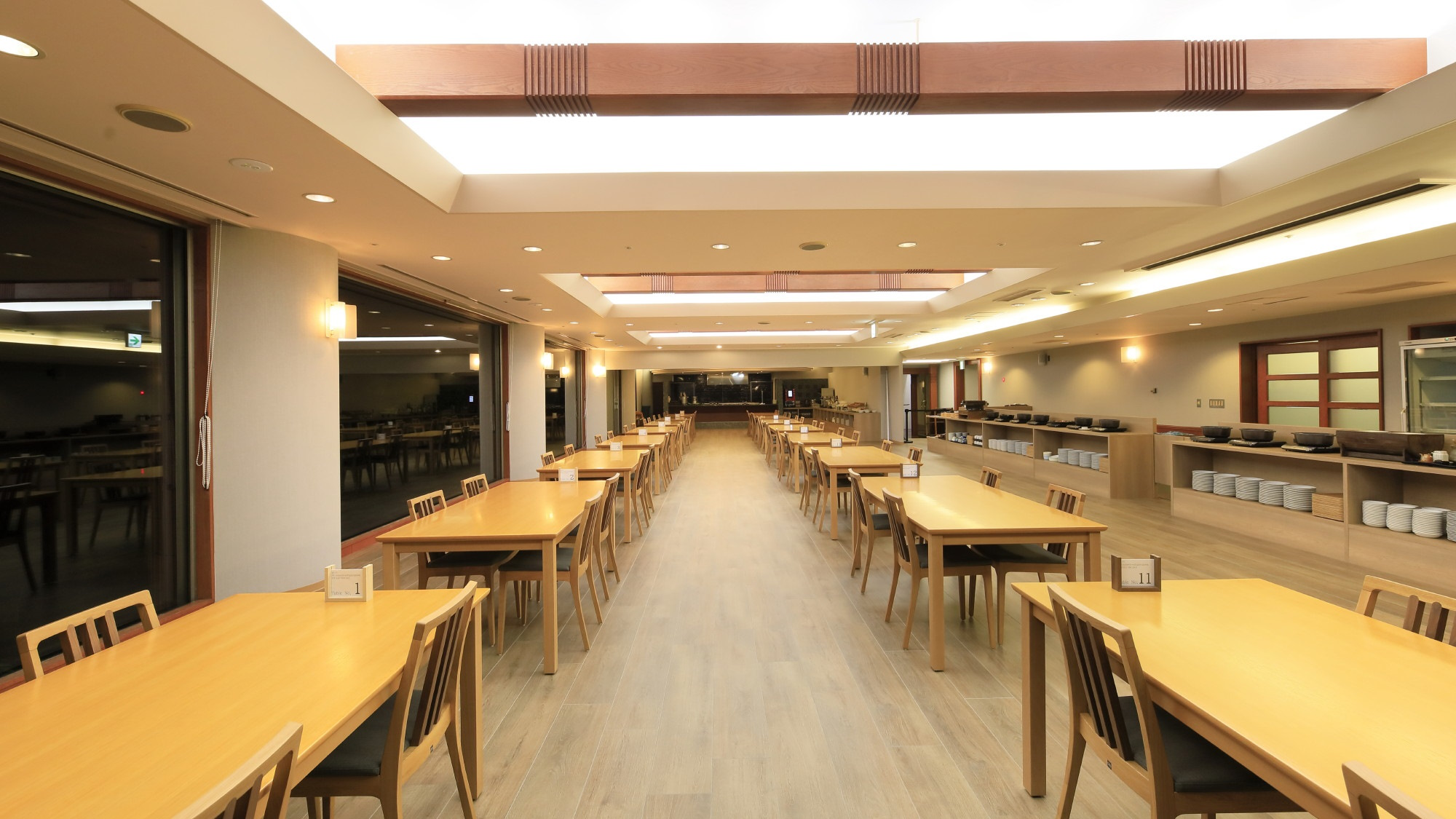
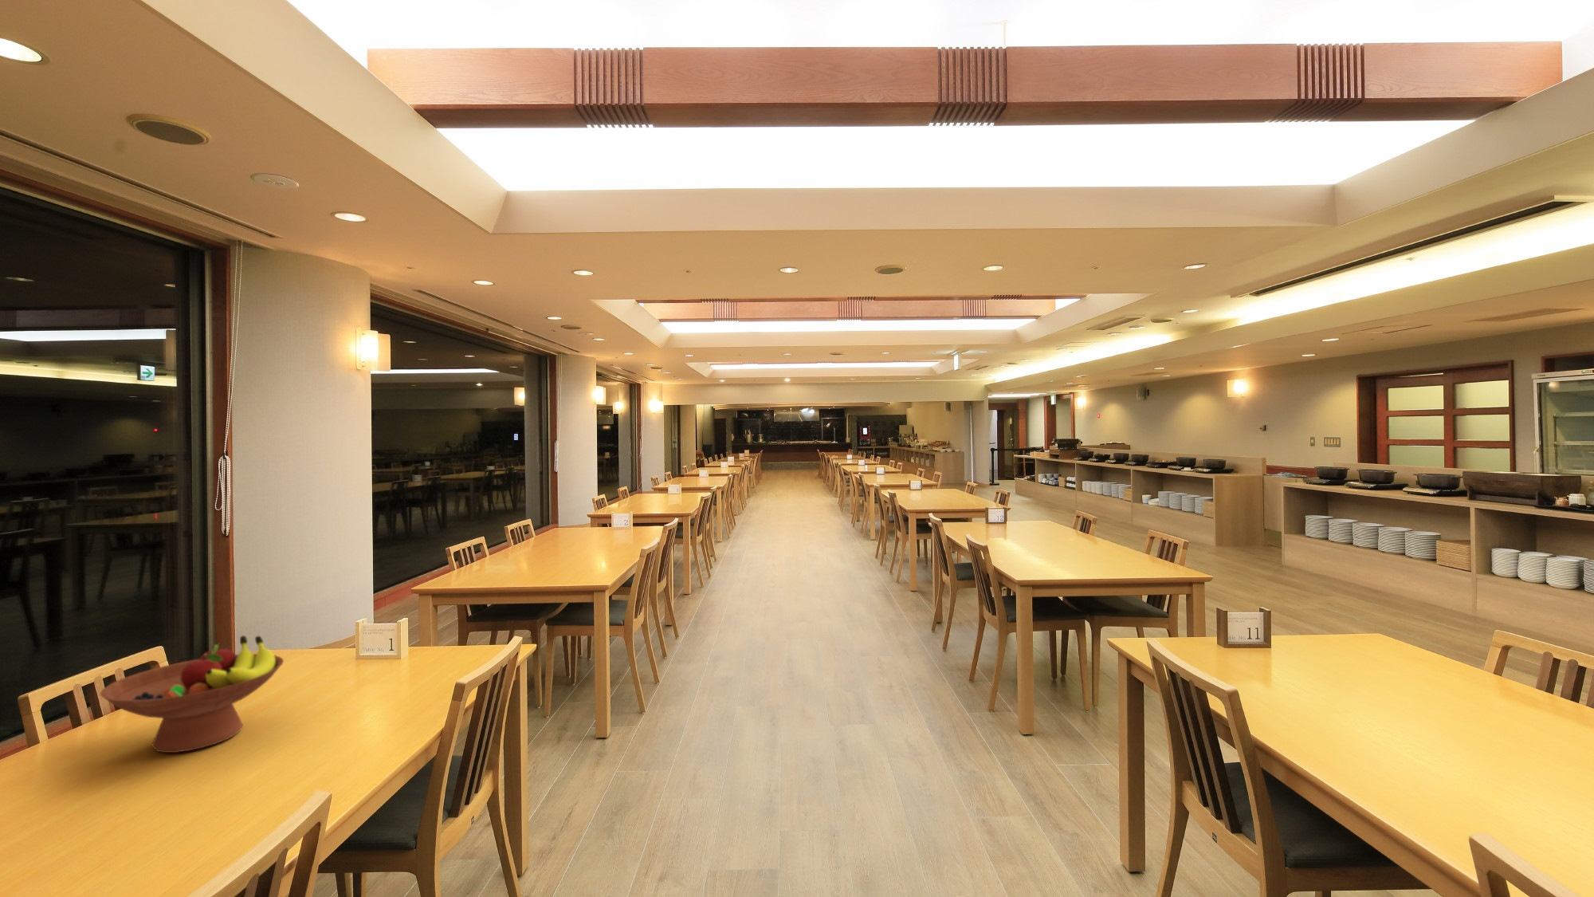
+ fruit bowl [100,634,285,754]
